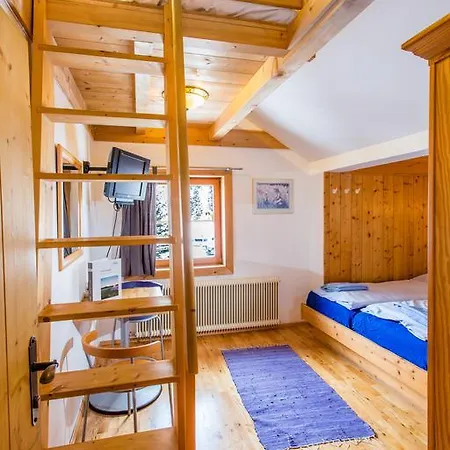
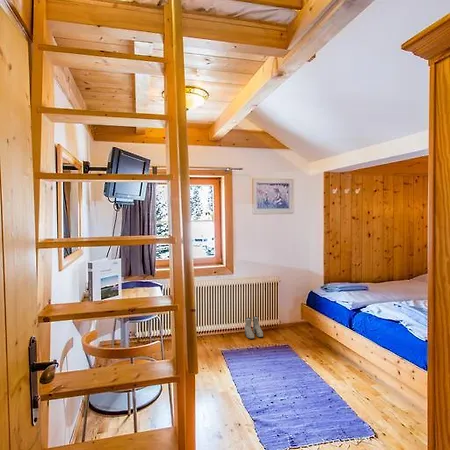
+ boots [244,315,264,340]
